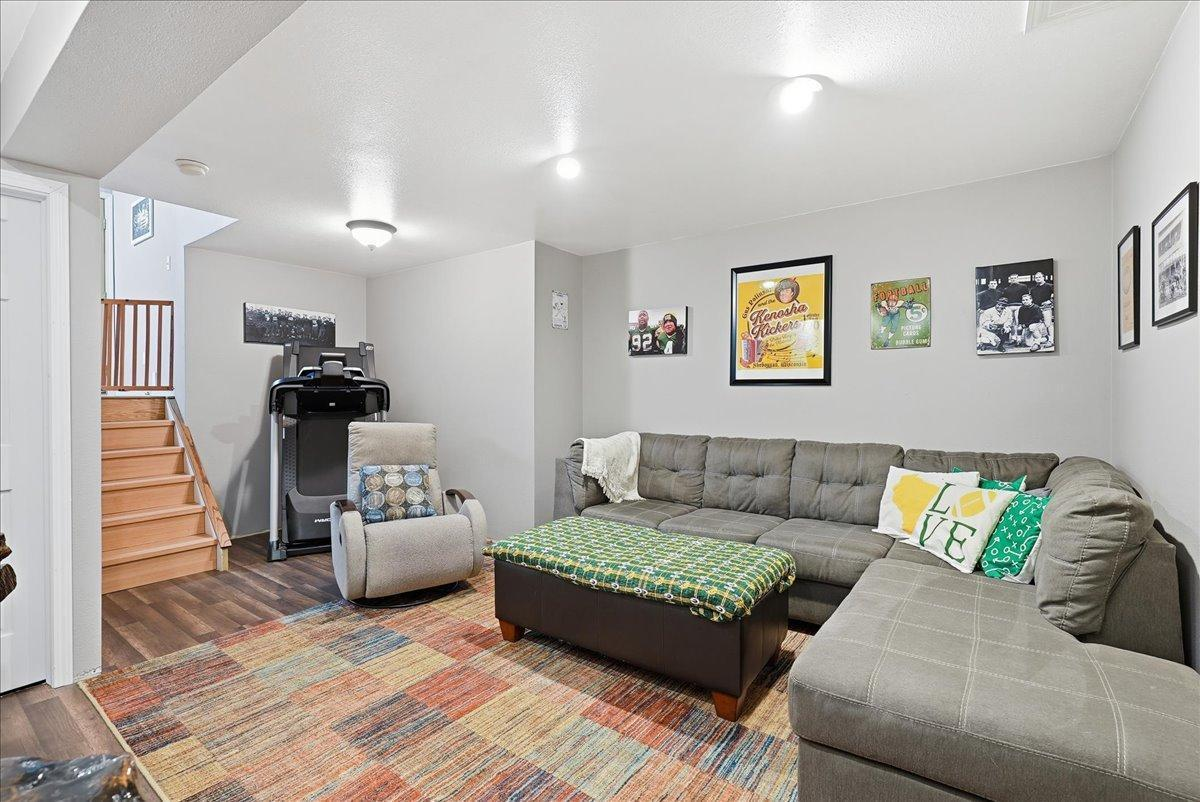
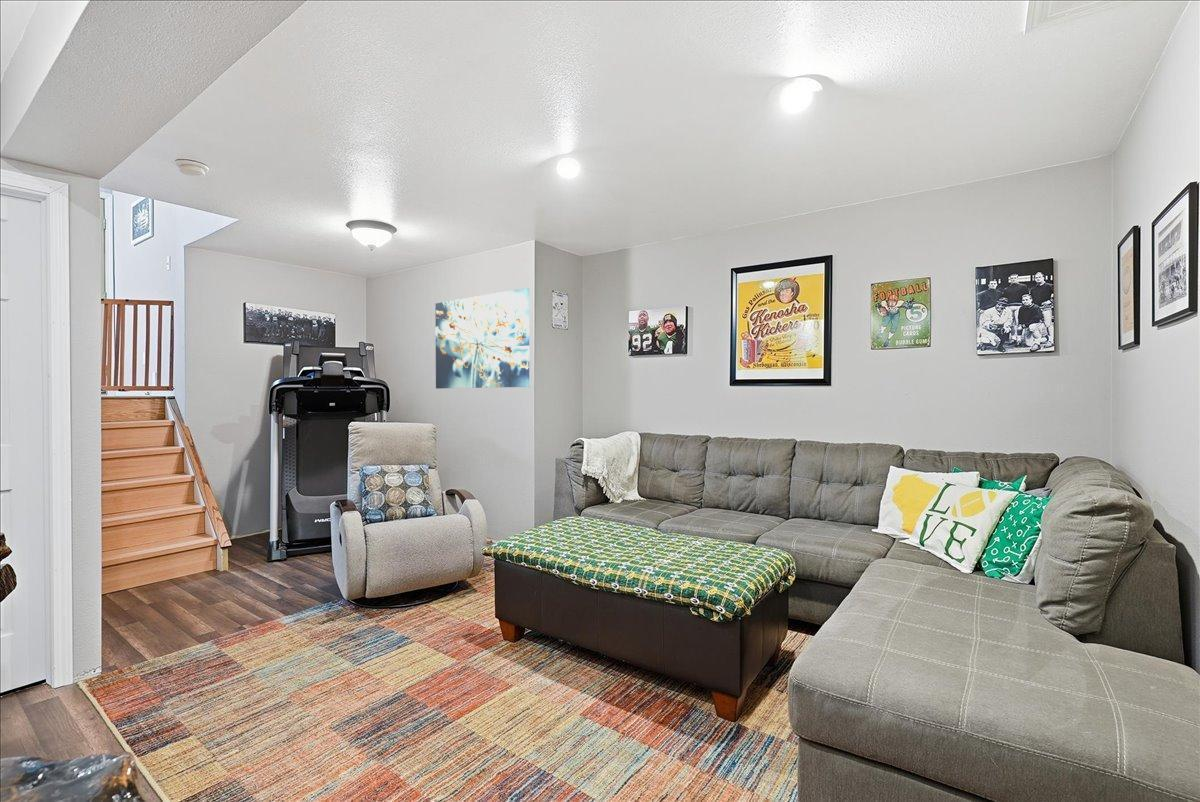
+ wall art [434,287,530,390]
